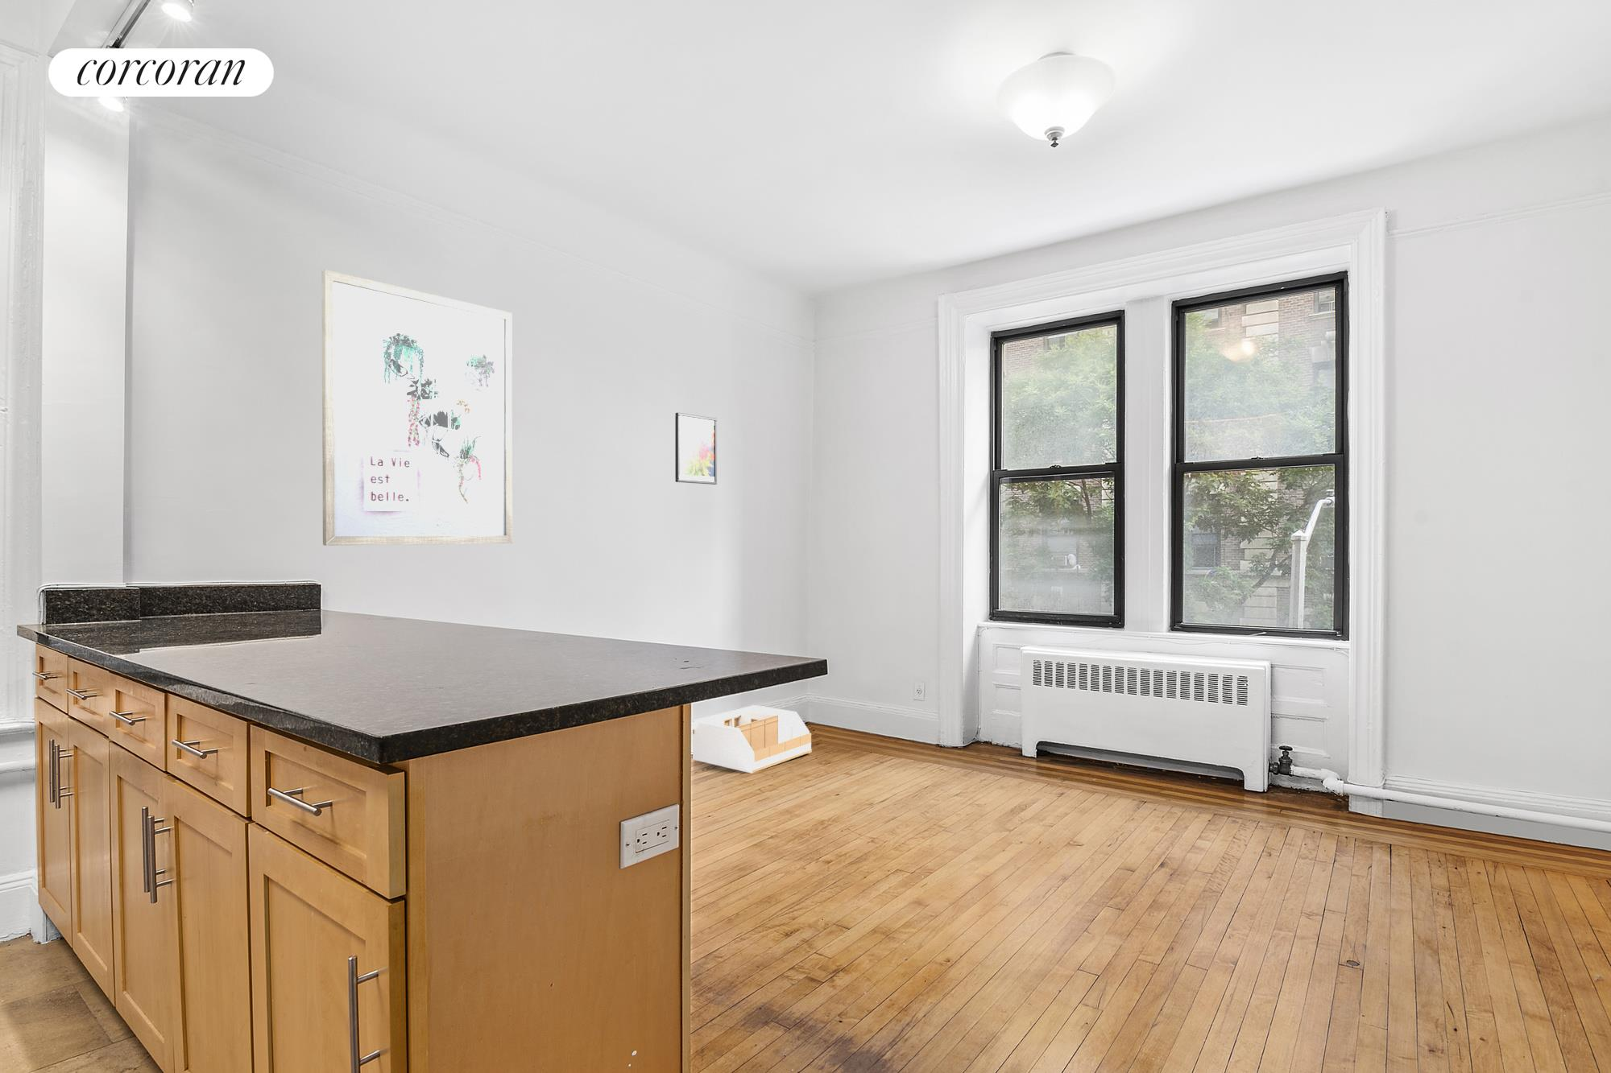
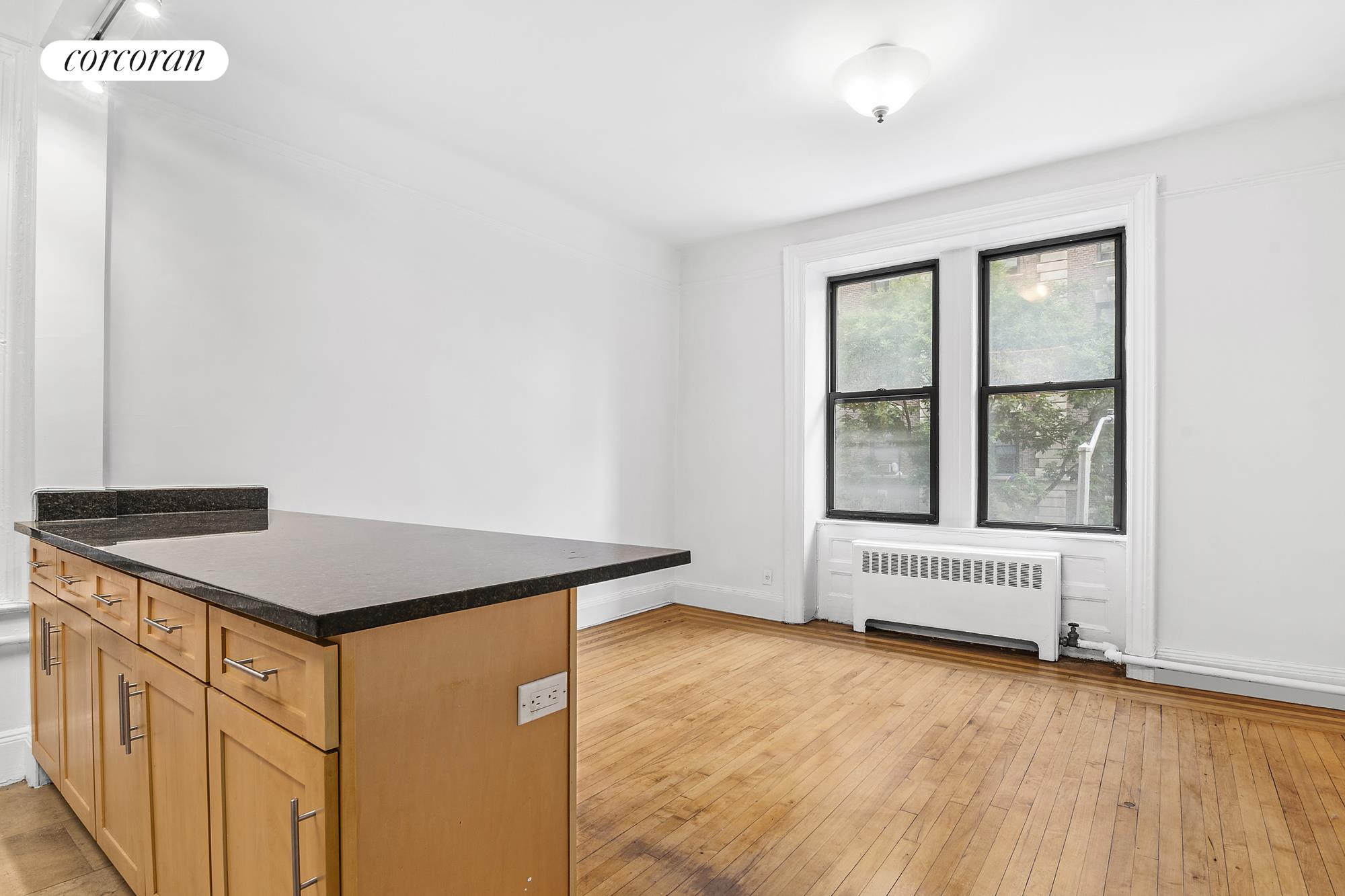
- storage bin [692,704,813,775]
- wall art [321,269,513,546]
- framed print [674,412,717,485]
